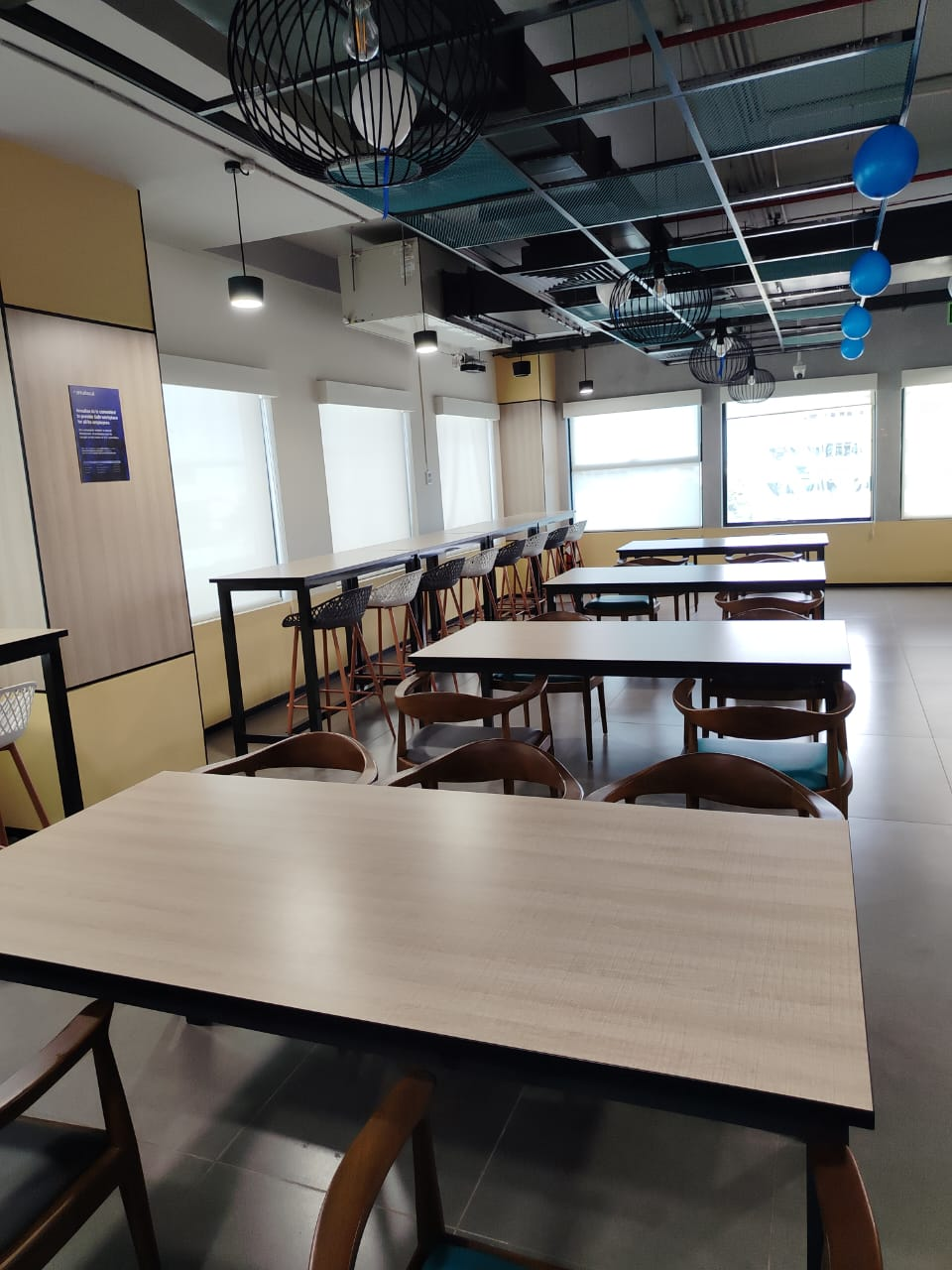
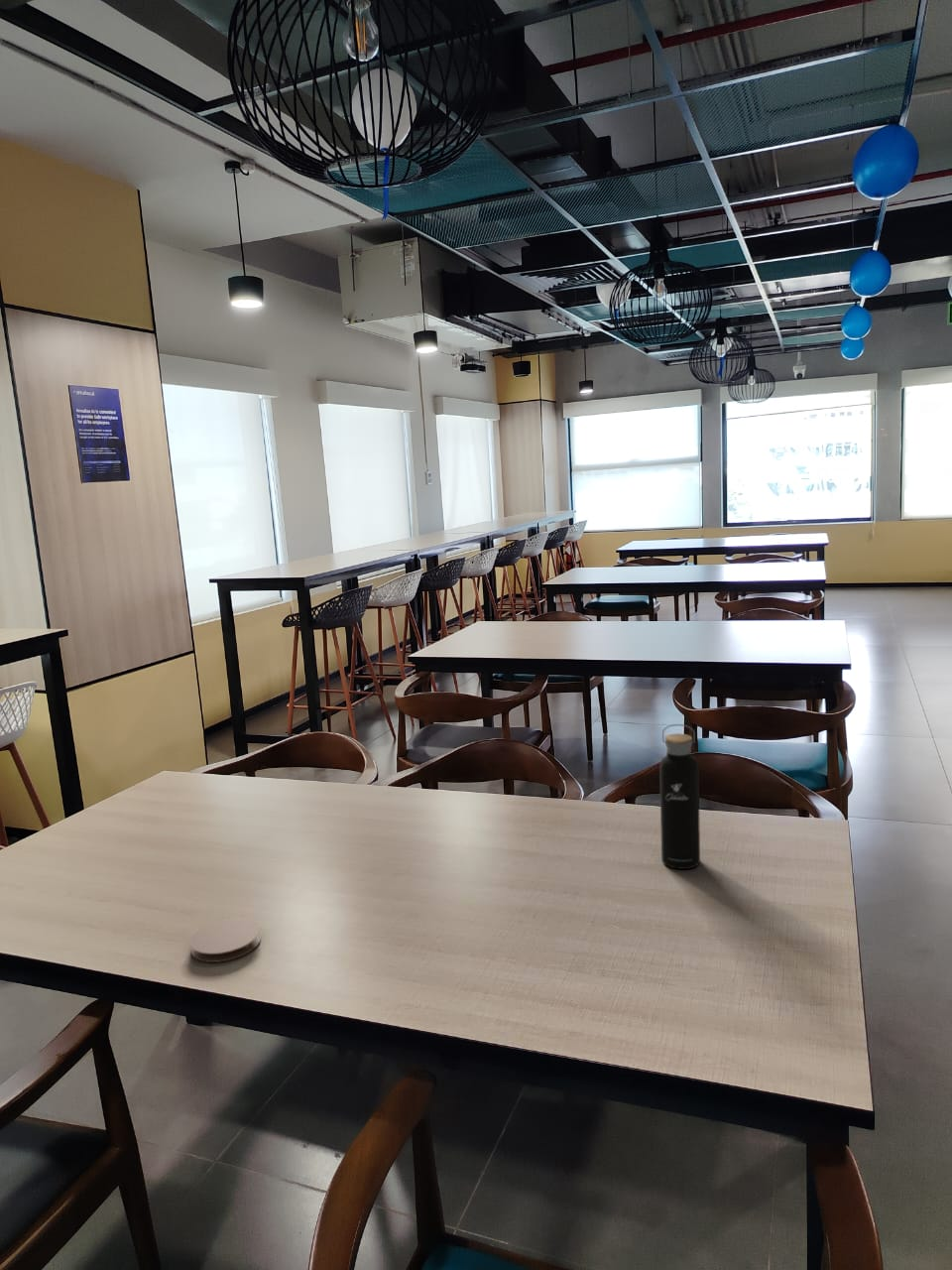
+ water bottle [658,723,701,870]
+ coaster [188,917,262,963]
